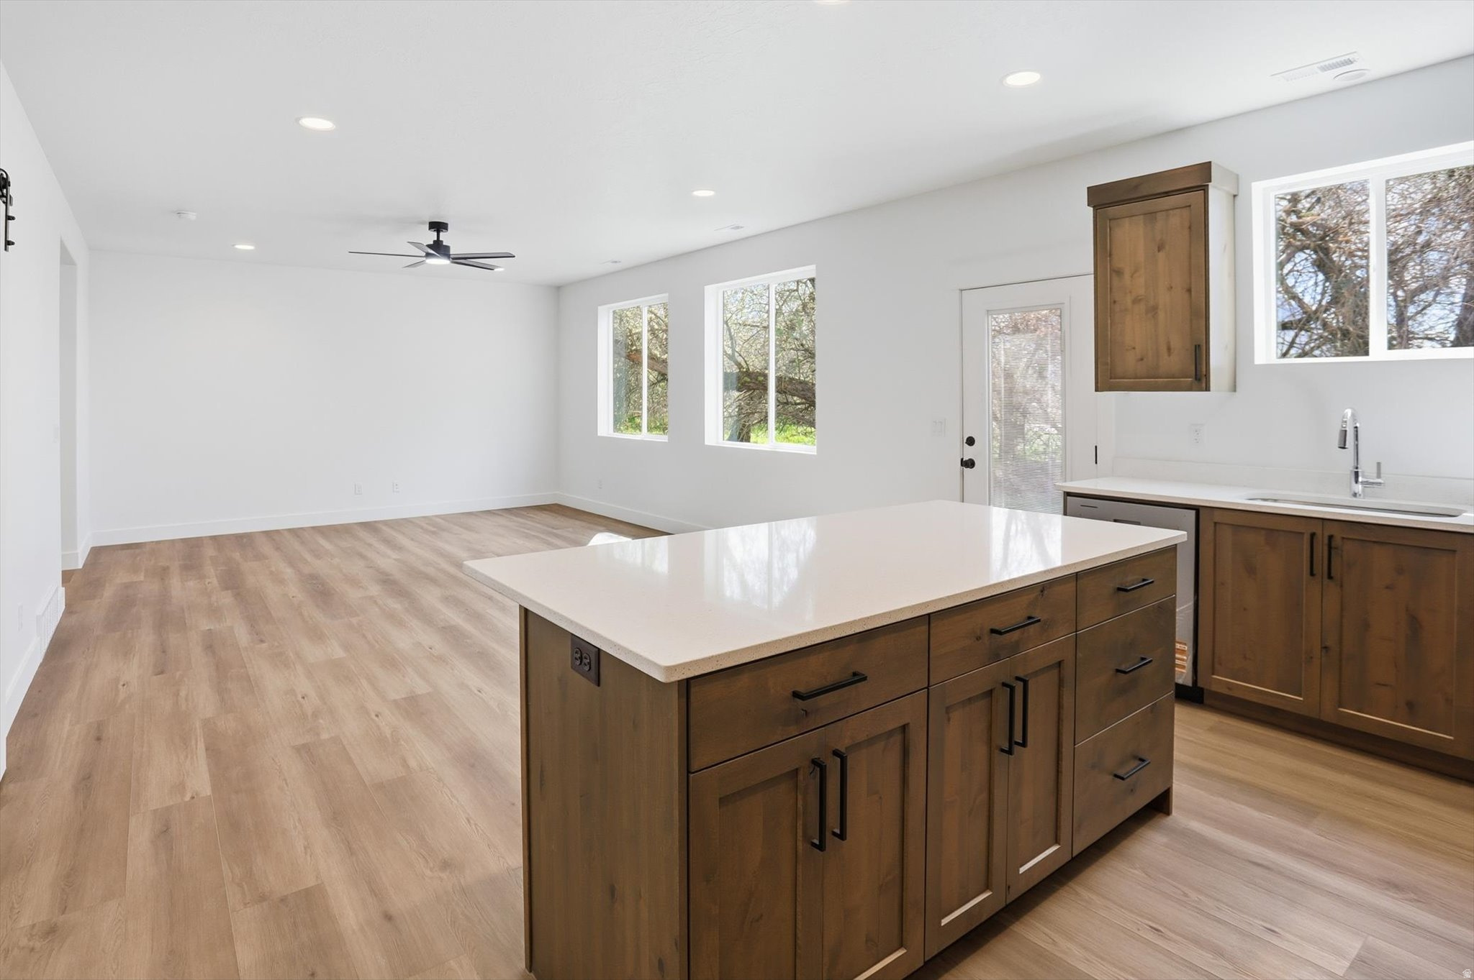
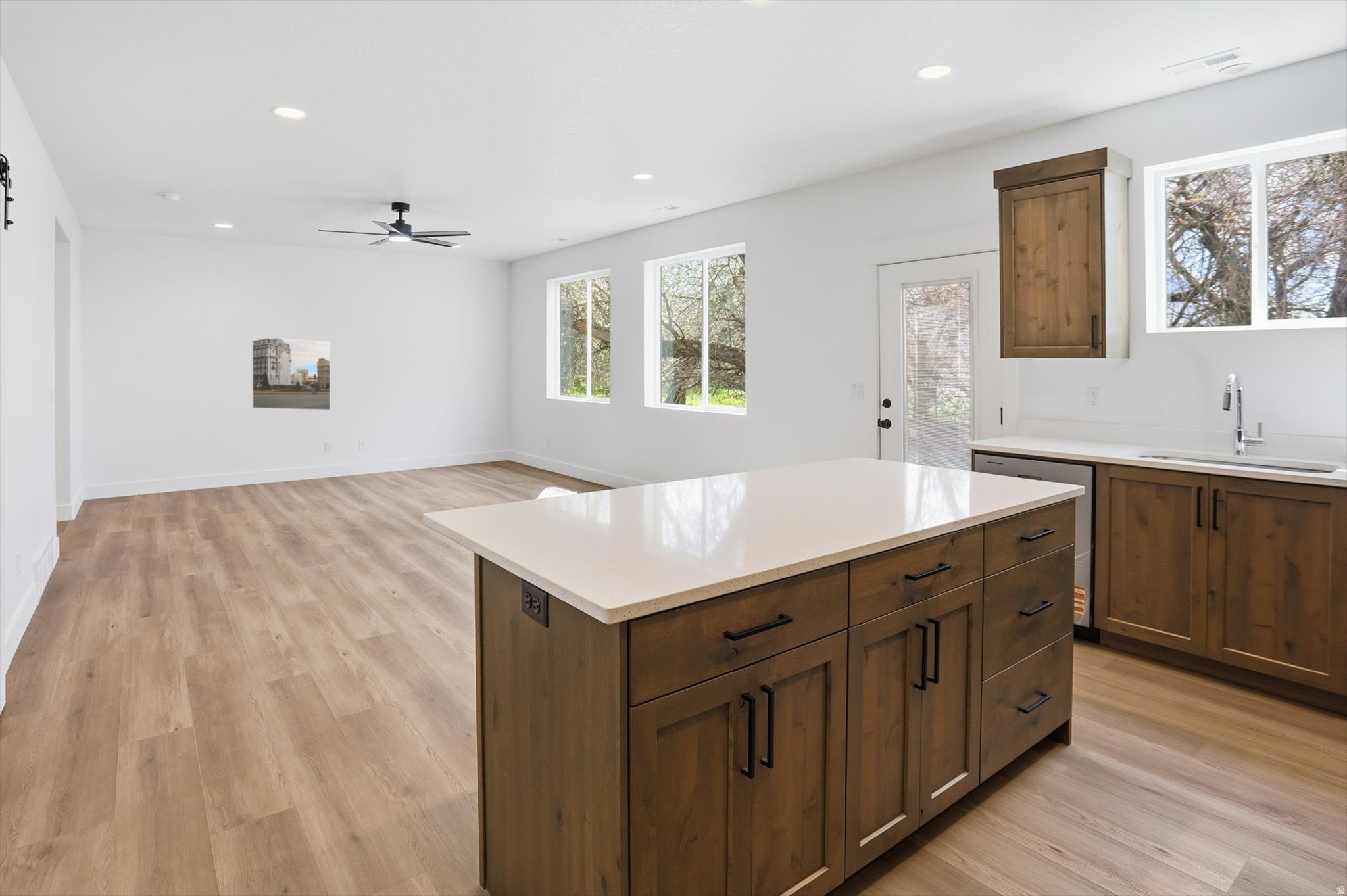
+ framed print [251,335,331,411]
